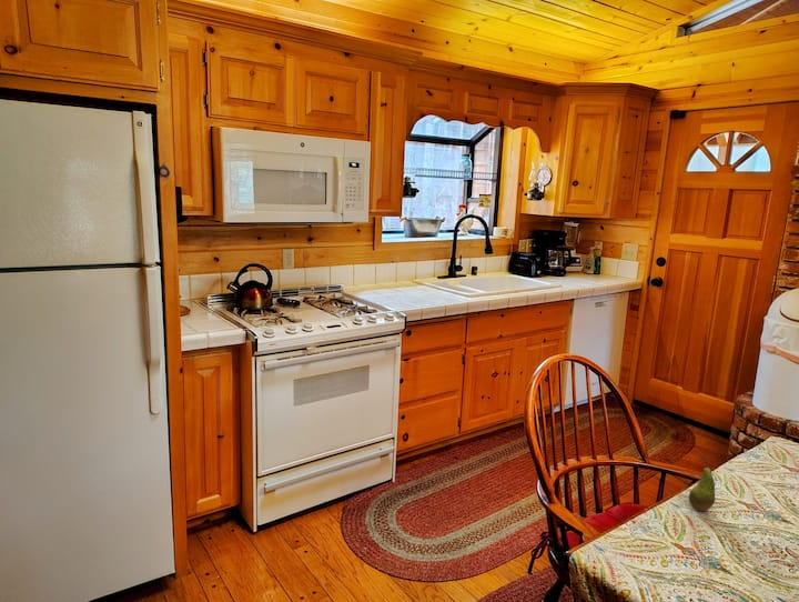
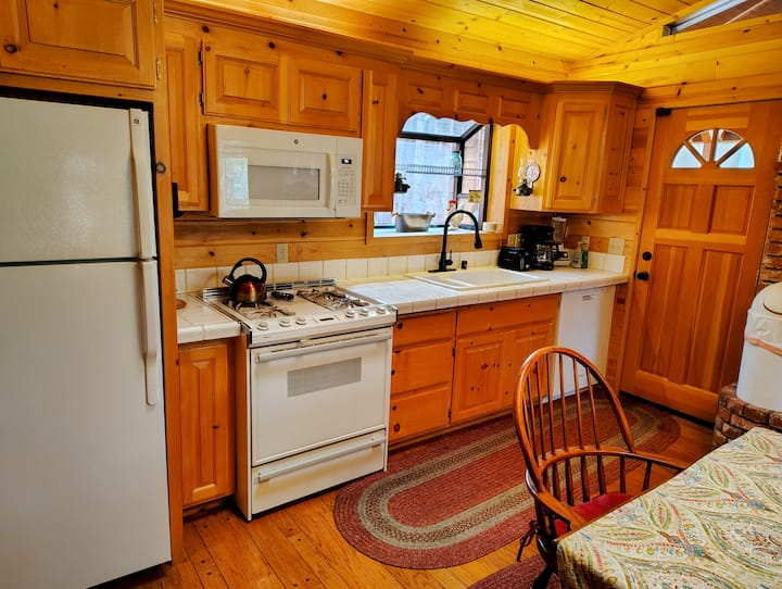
- fruit [688,453,716,512]
